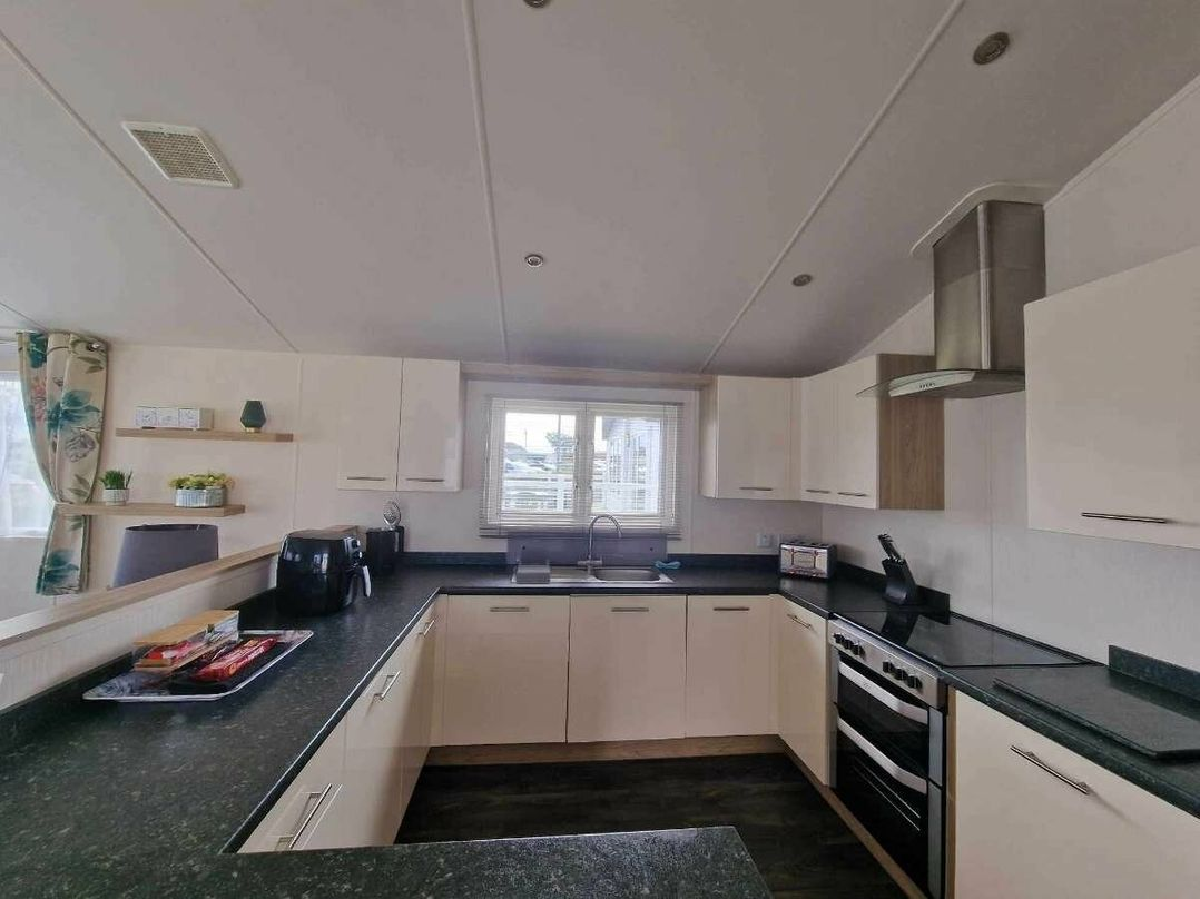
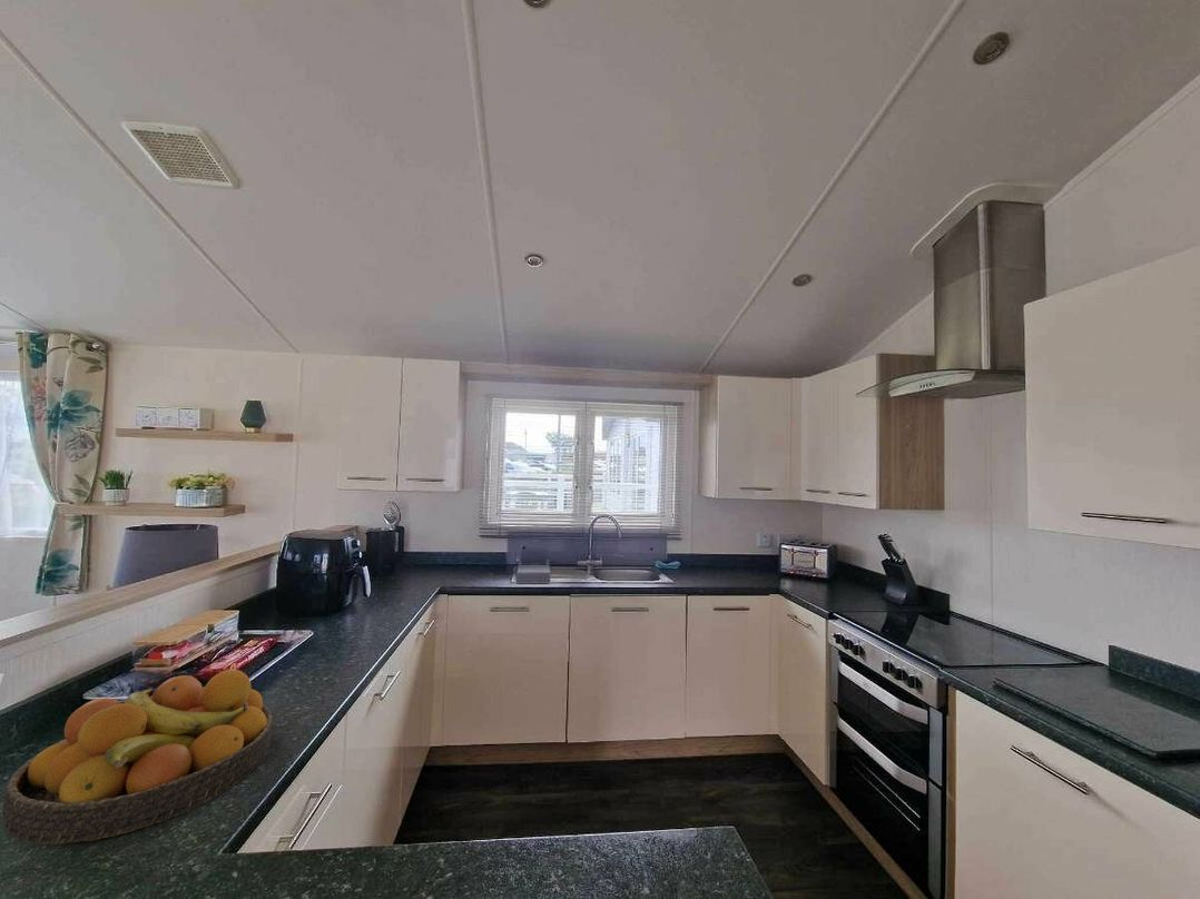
+ fruit bowl [1,669,274,846]
